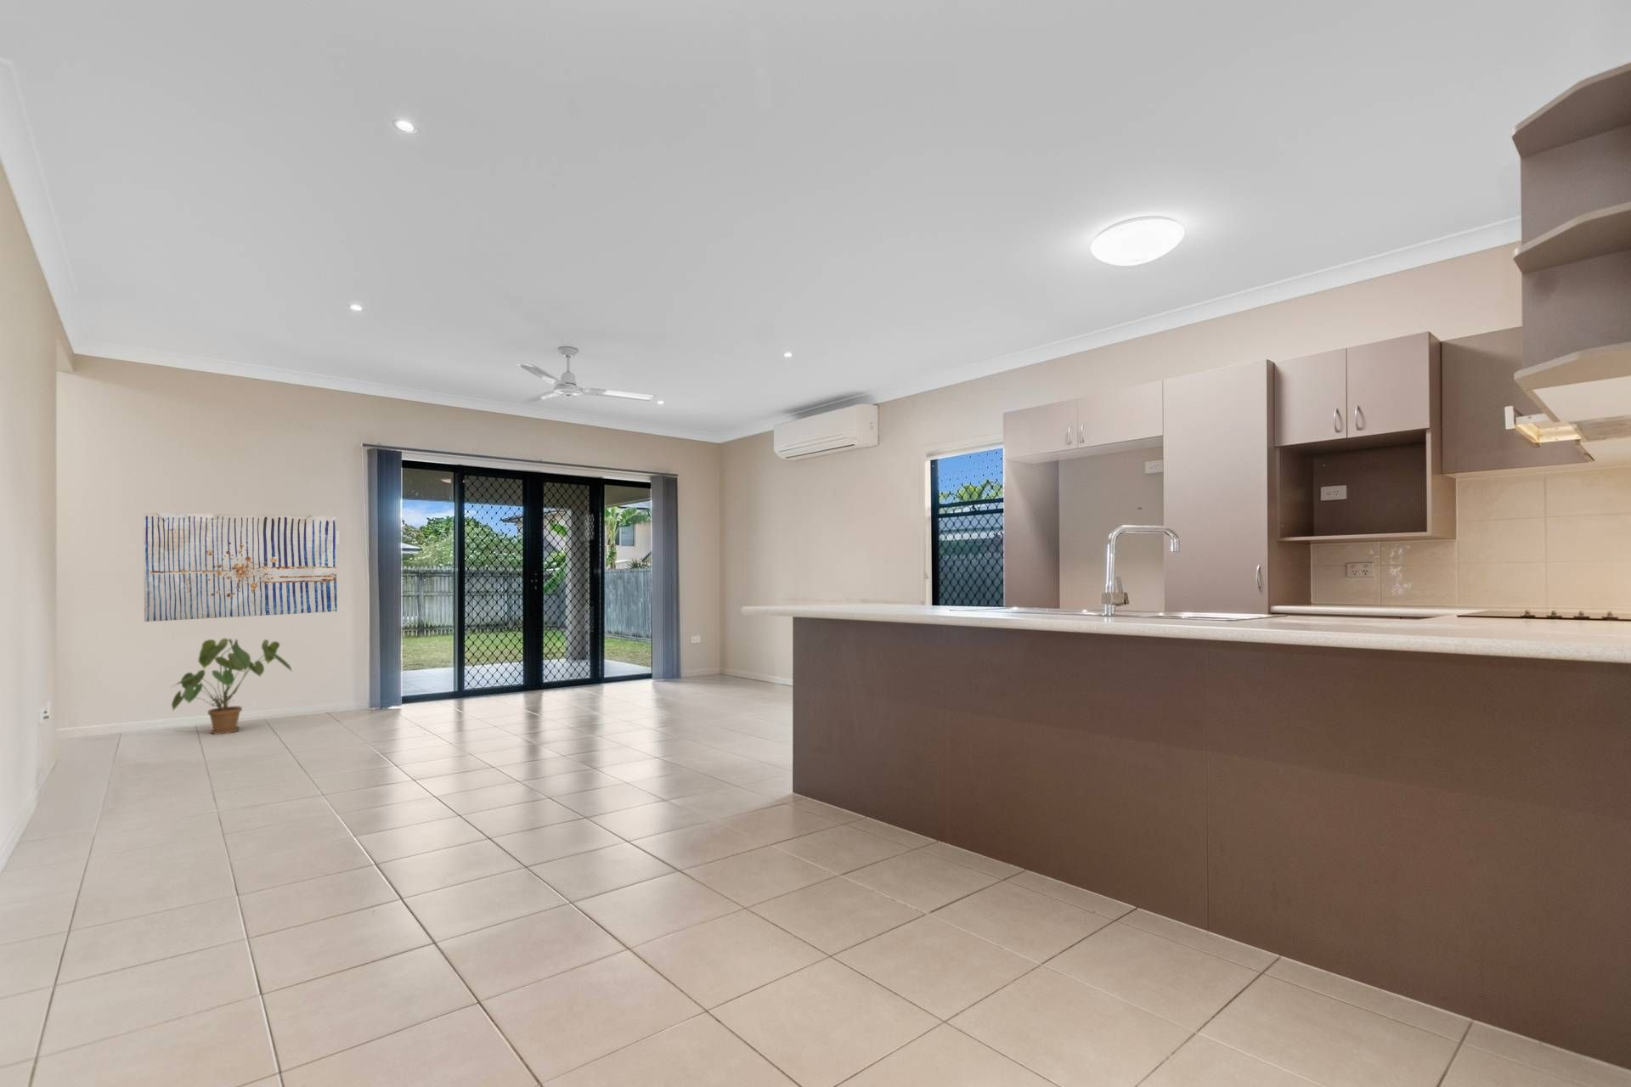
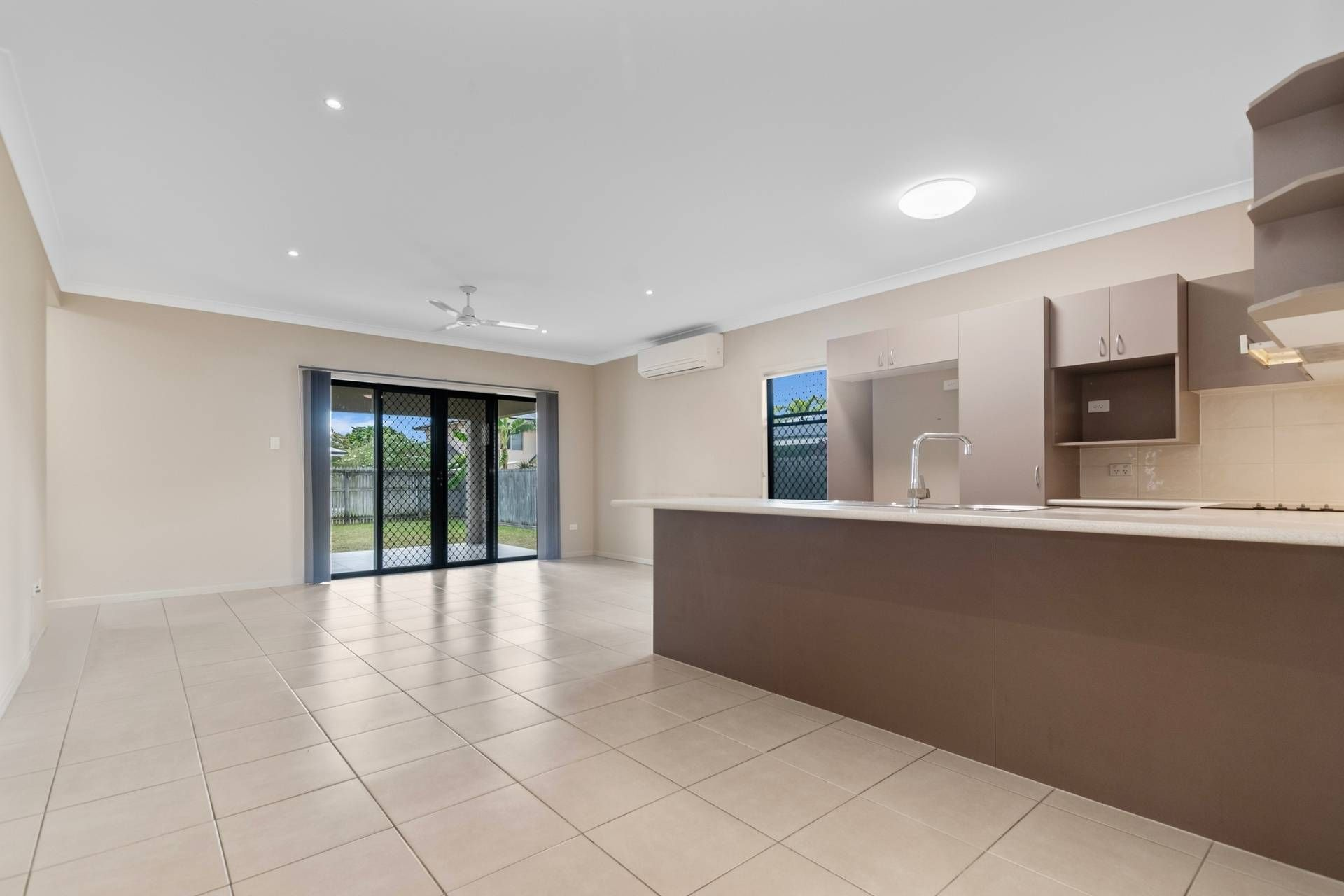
- house plant [169,637,295,735]
- wall art [143,512,339,622]
